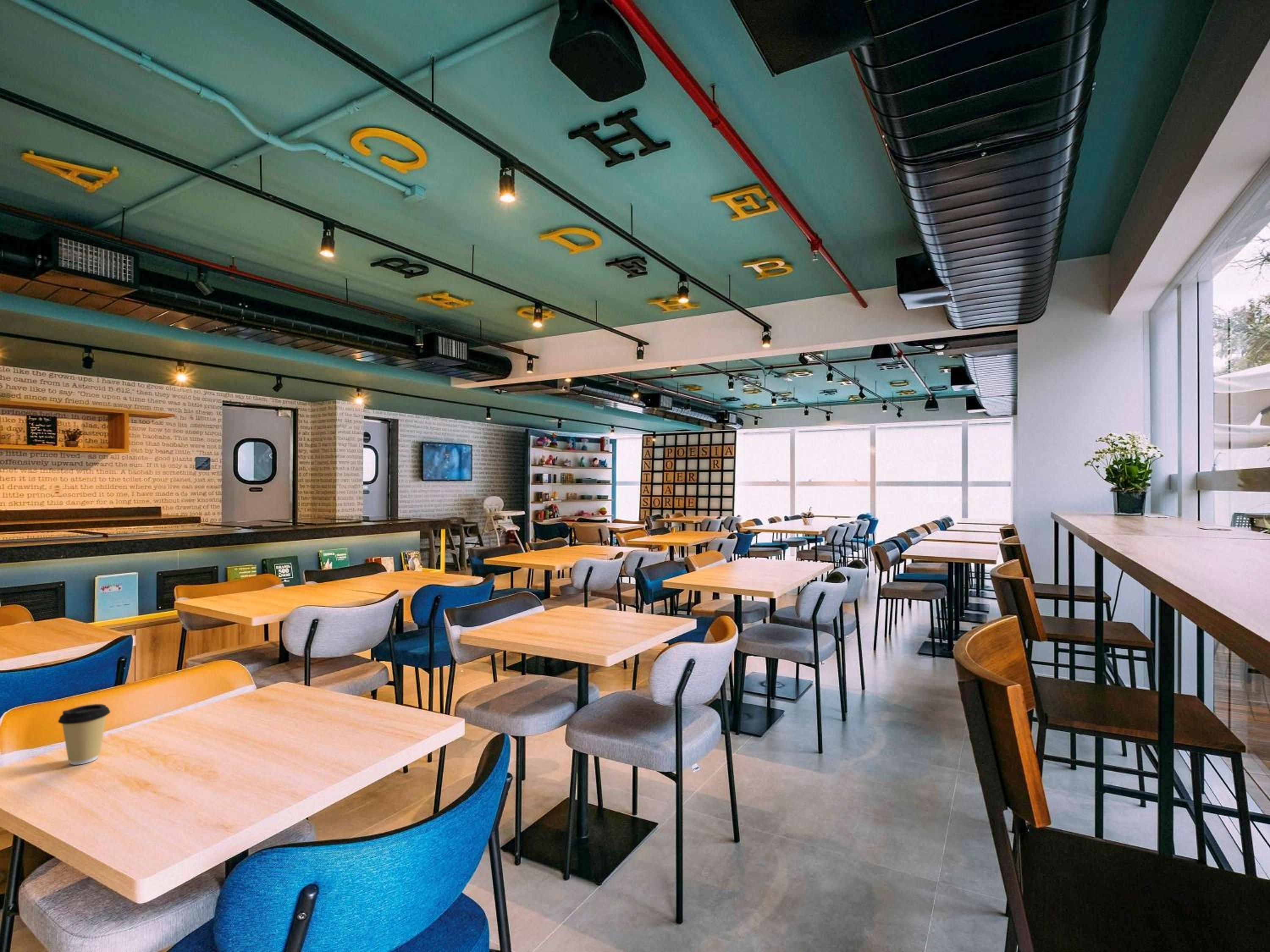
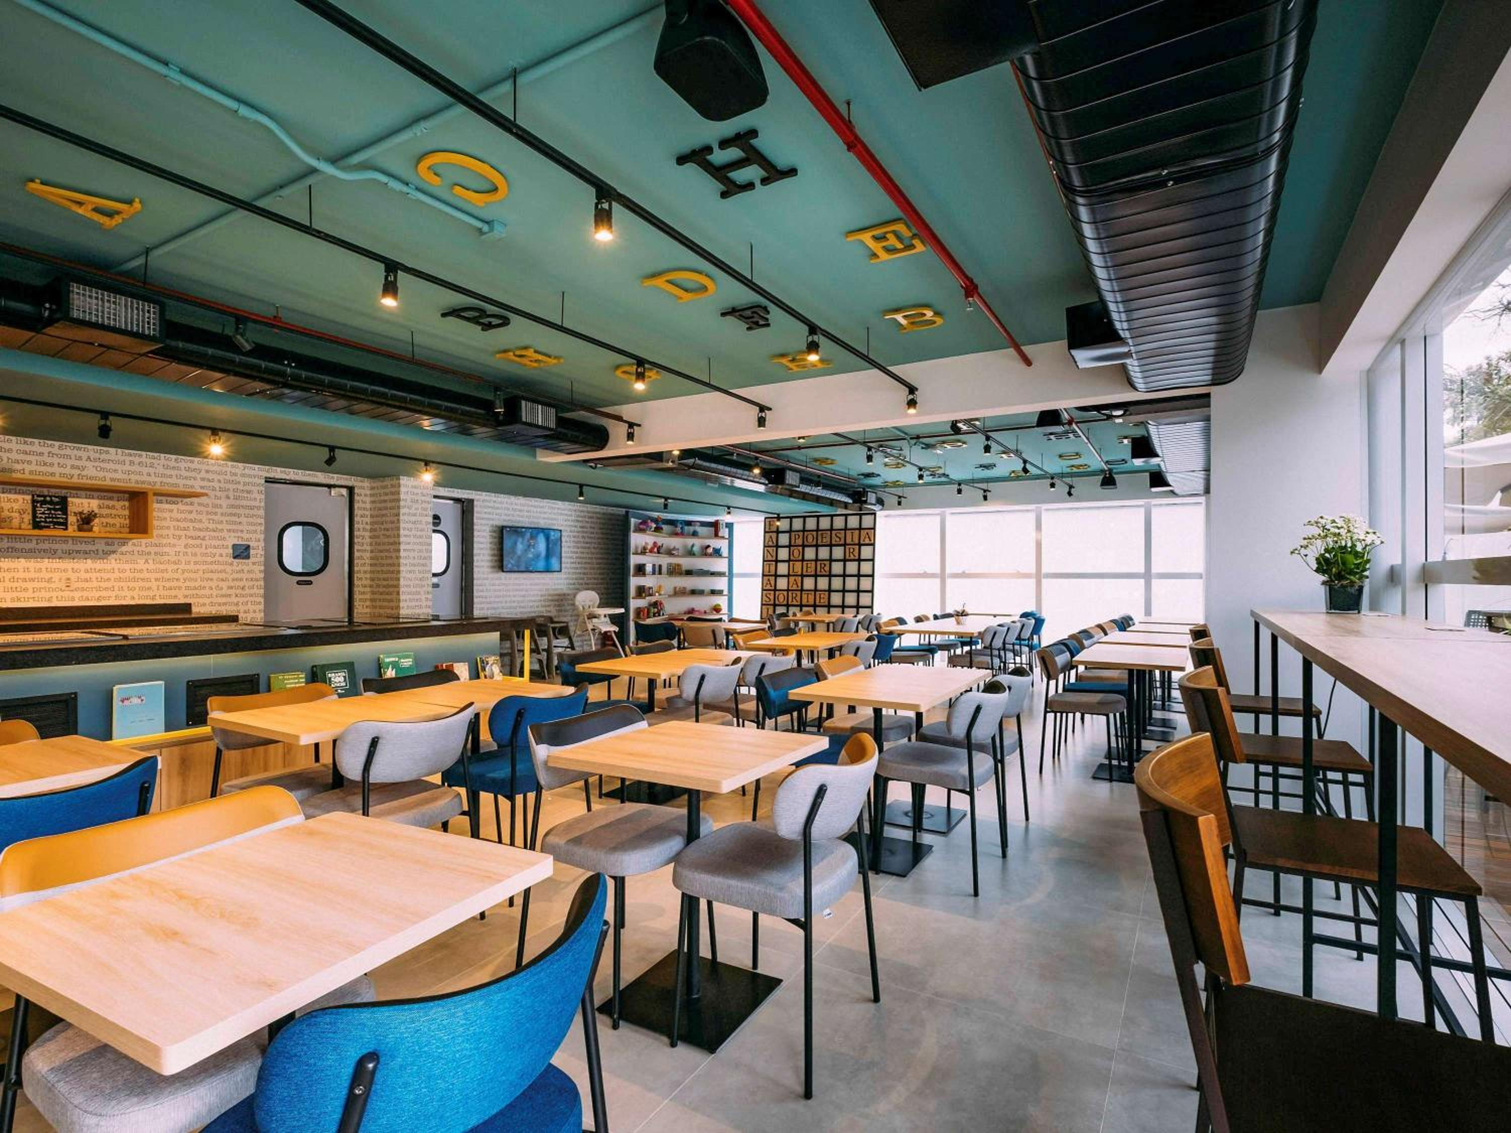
- coffee cup [58,704,111,765]
